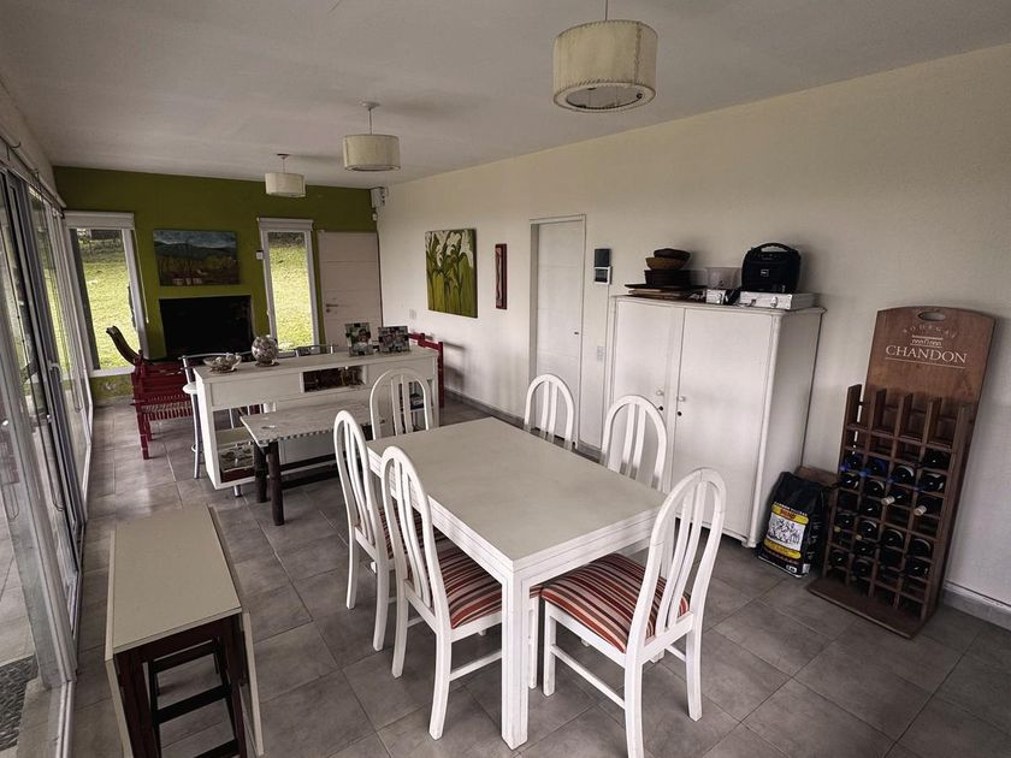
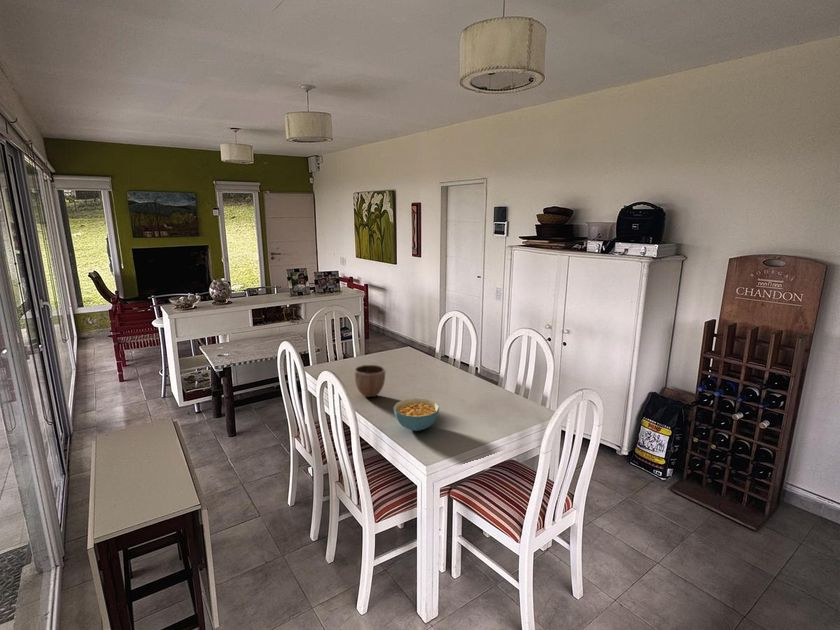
+ cereal bowl [392,397,440,432]
+ decorative bowl [353,364,386,399]
